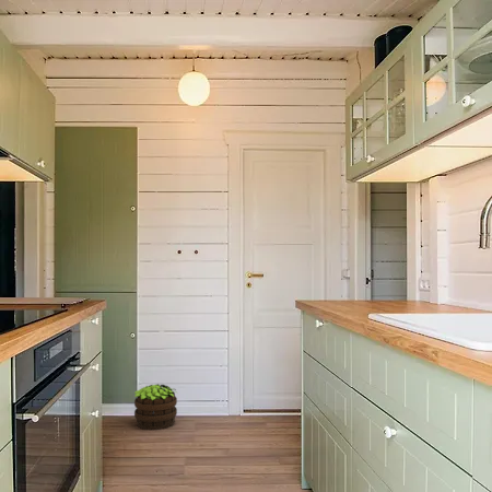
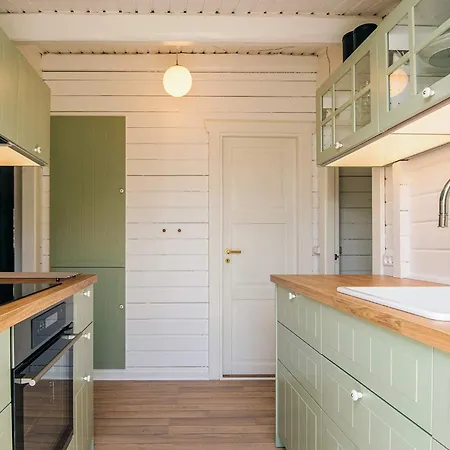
- potted plant [133,383,178,431]
